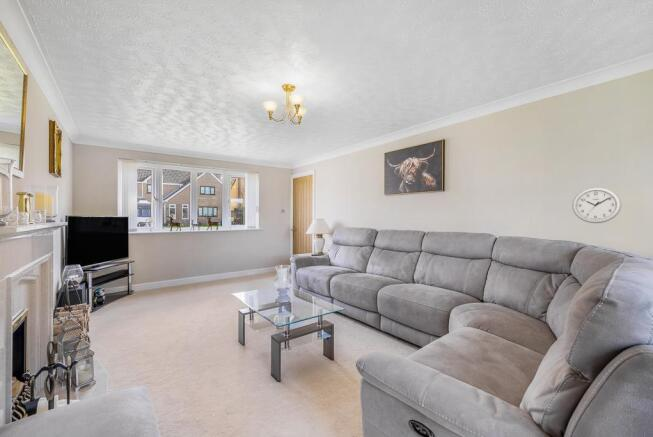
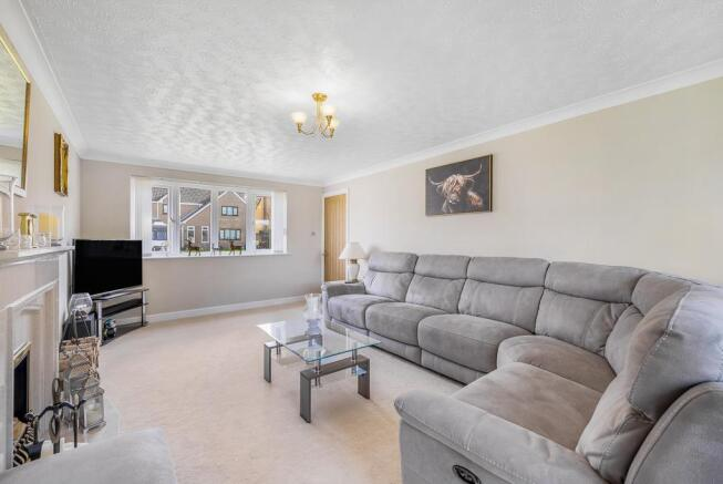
- wall clock [571,186,623,224]
